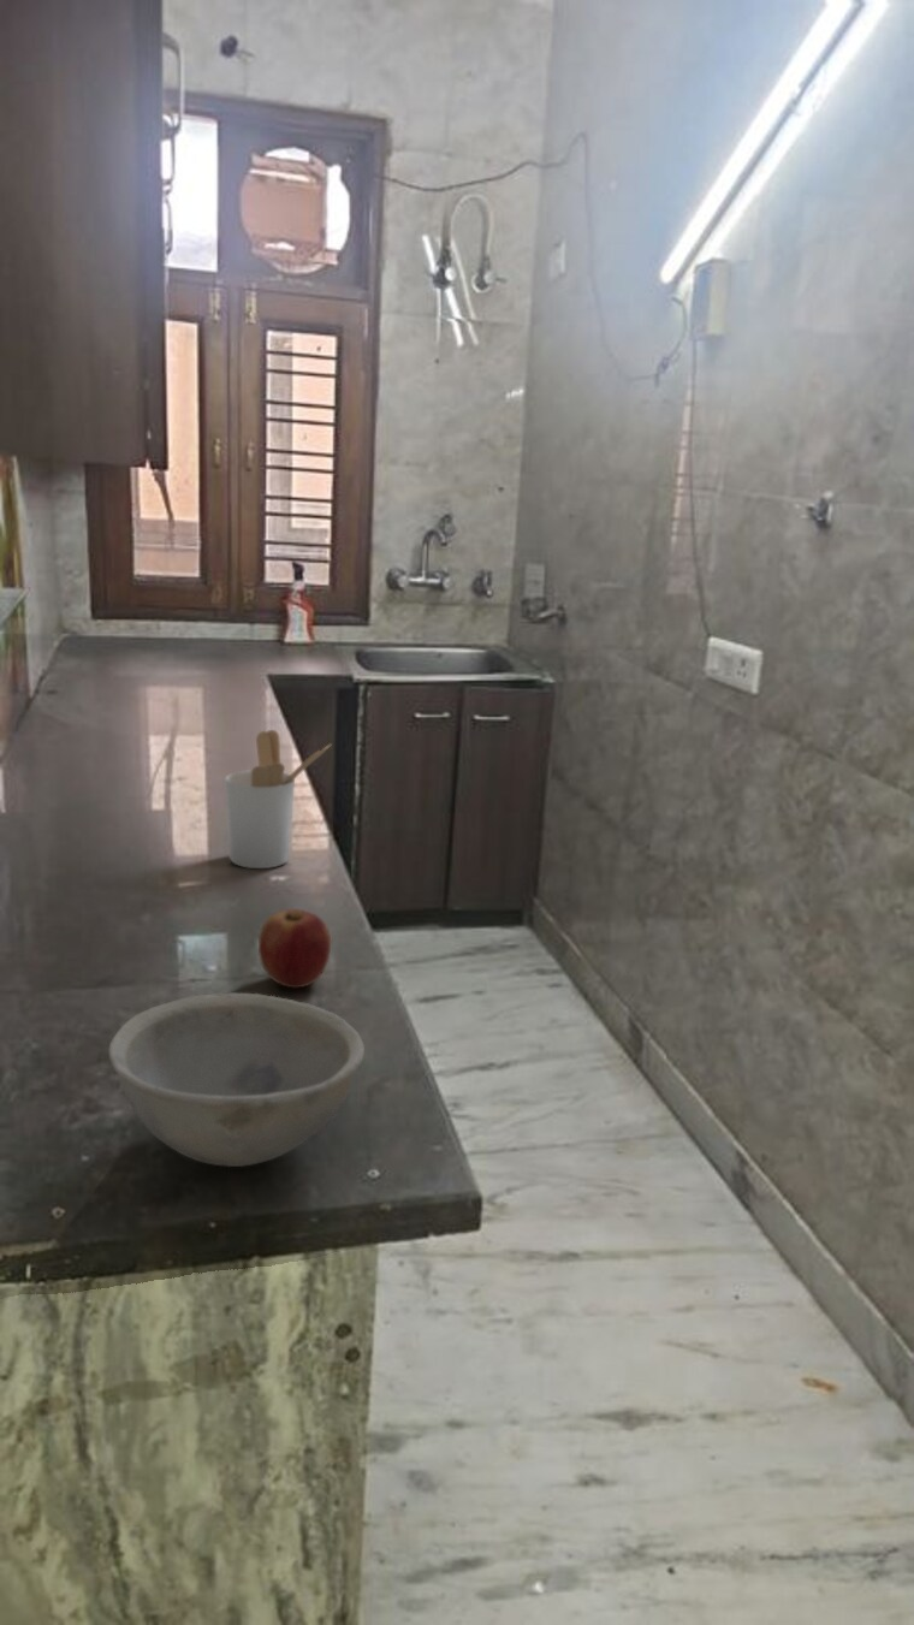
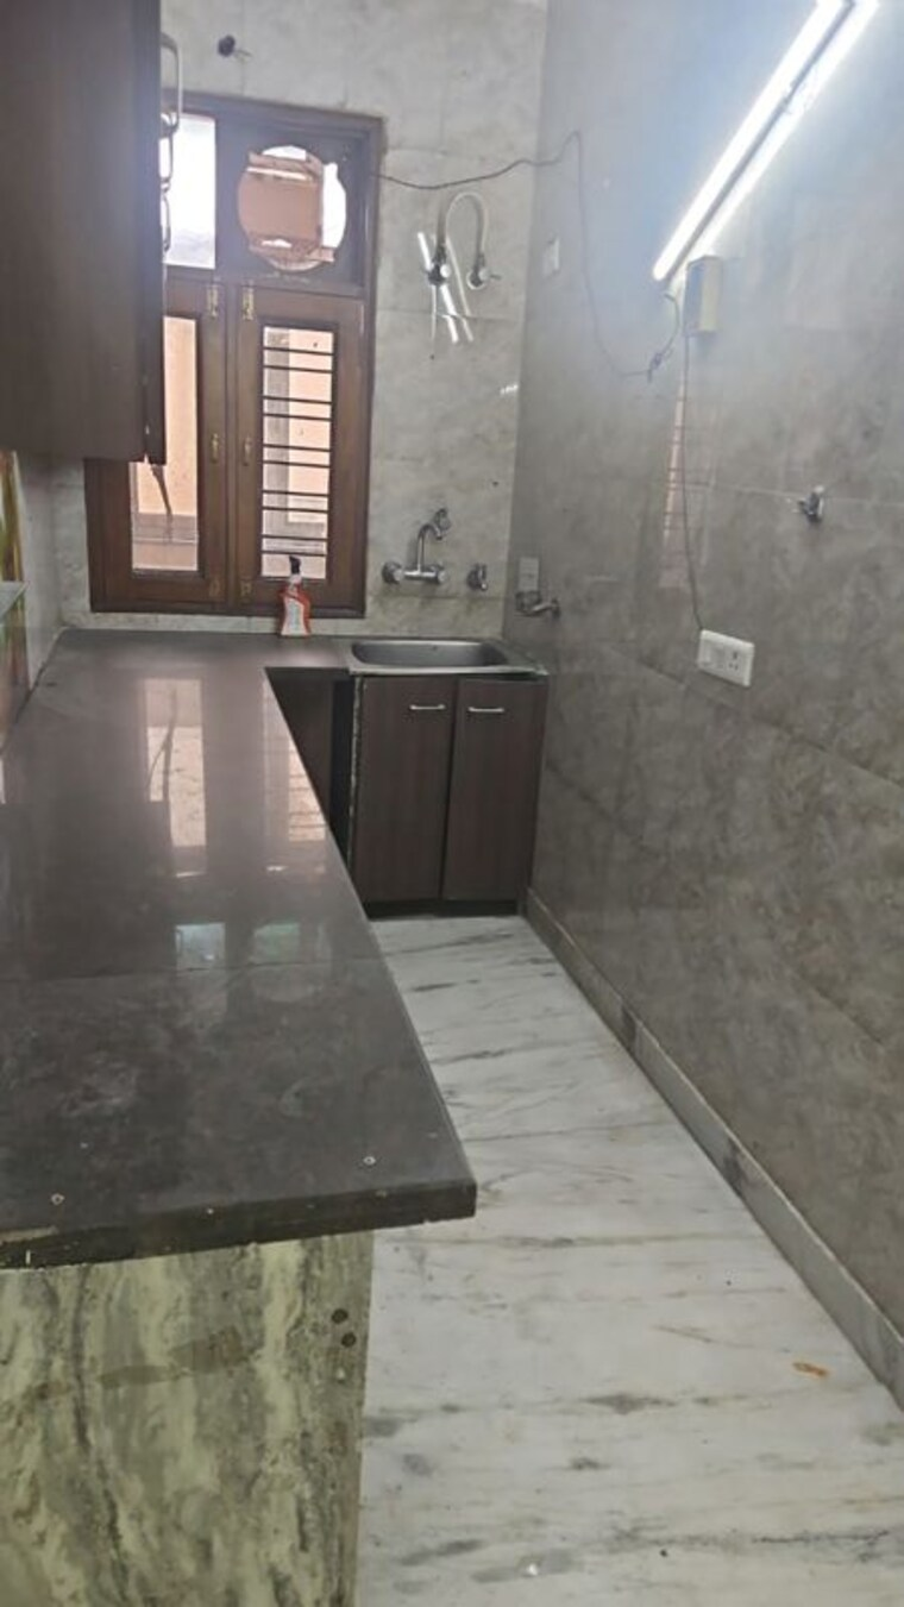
- utensil holder [224,729,332,870]
- bowl [107,992,366,1168]
- apple [257,908,332,990]
